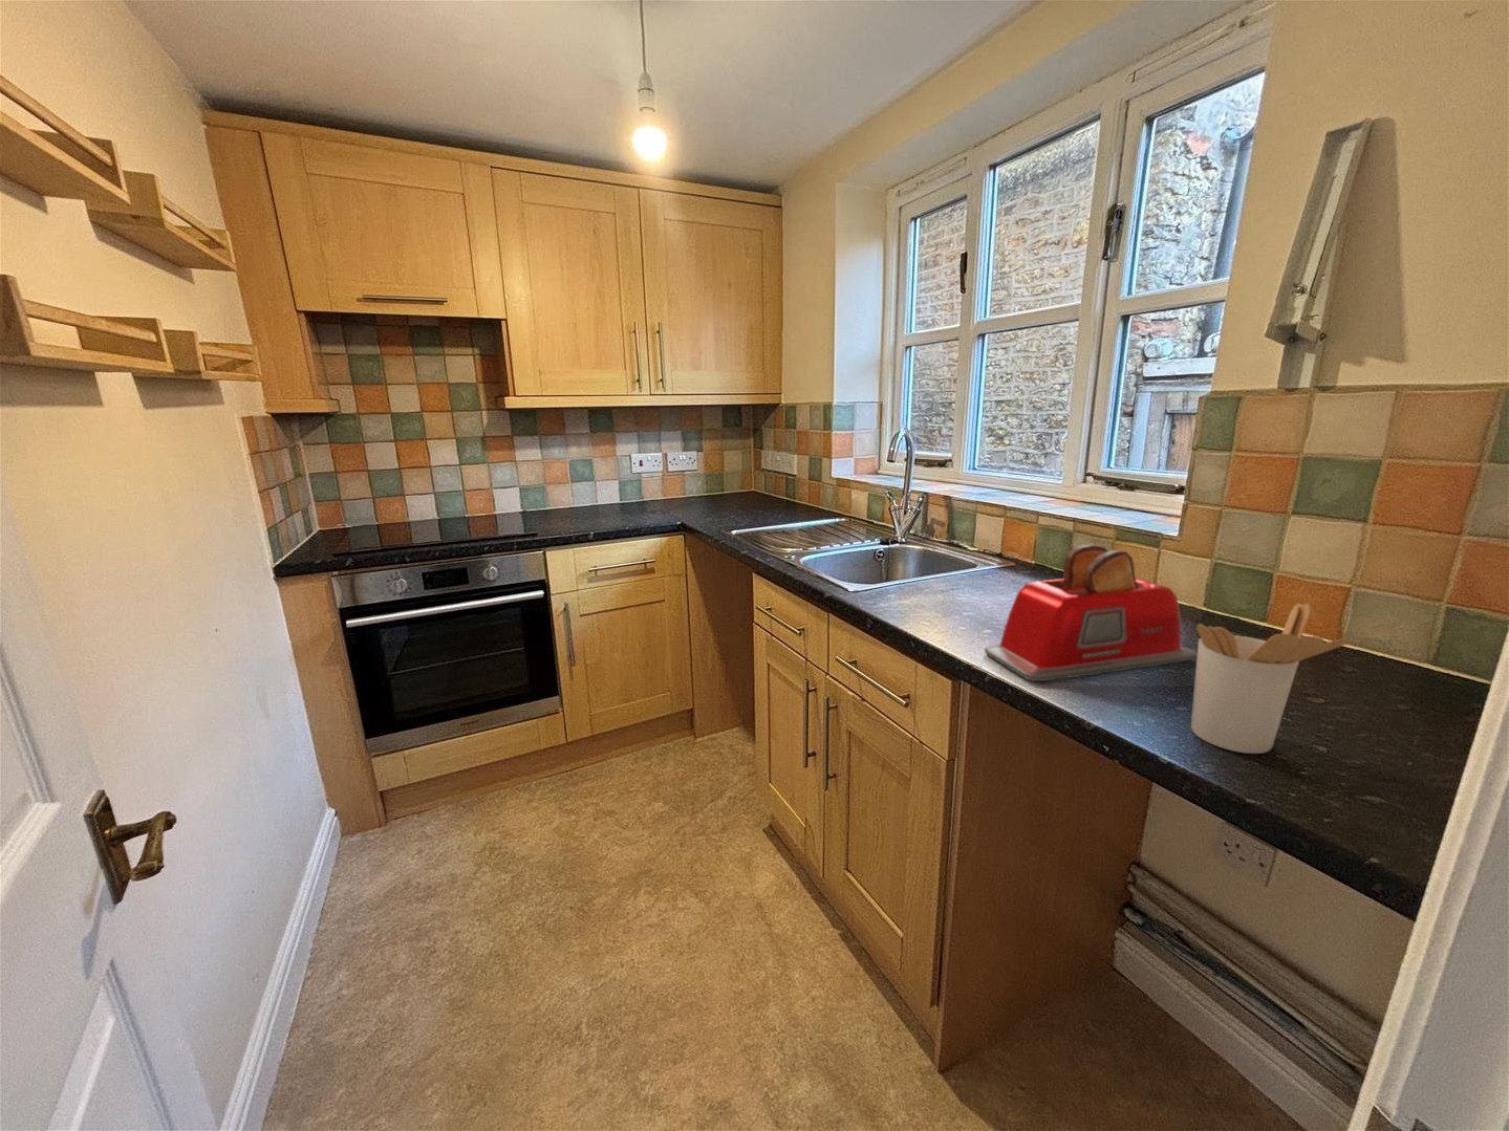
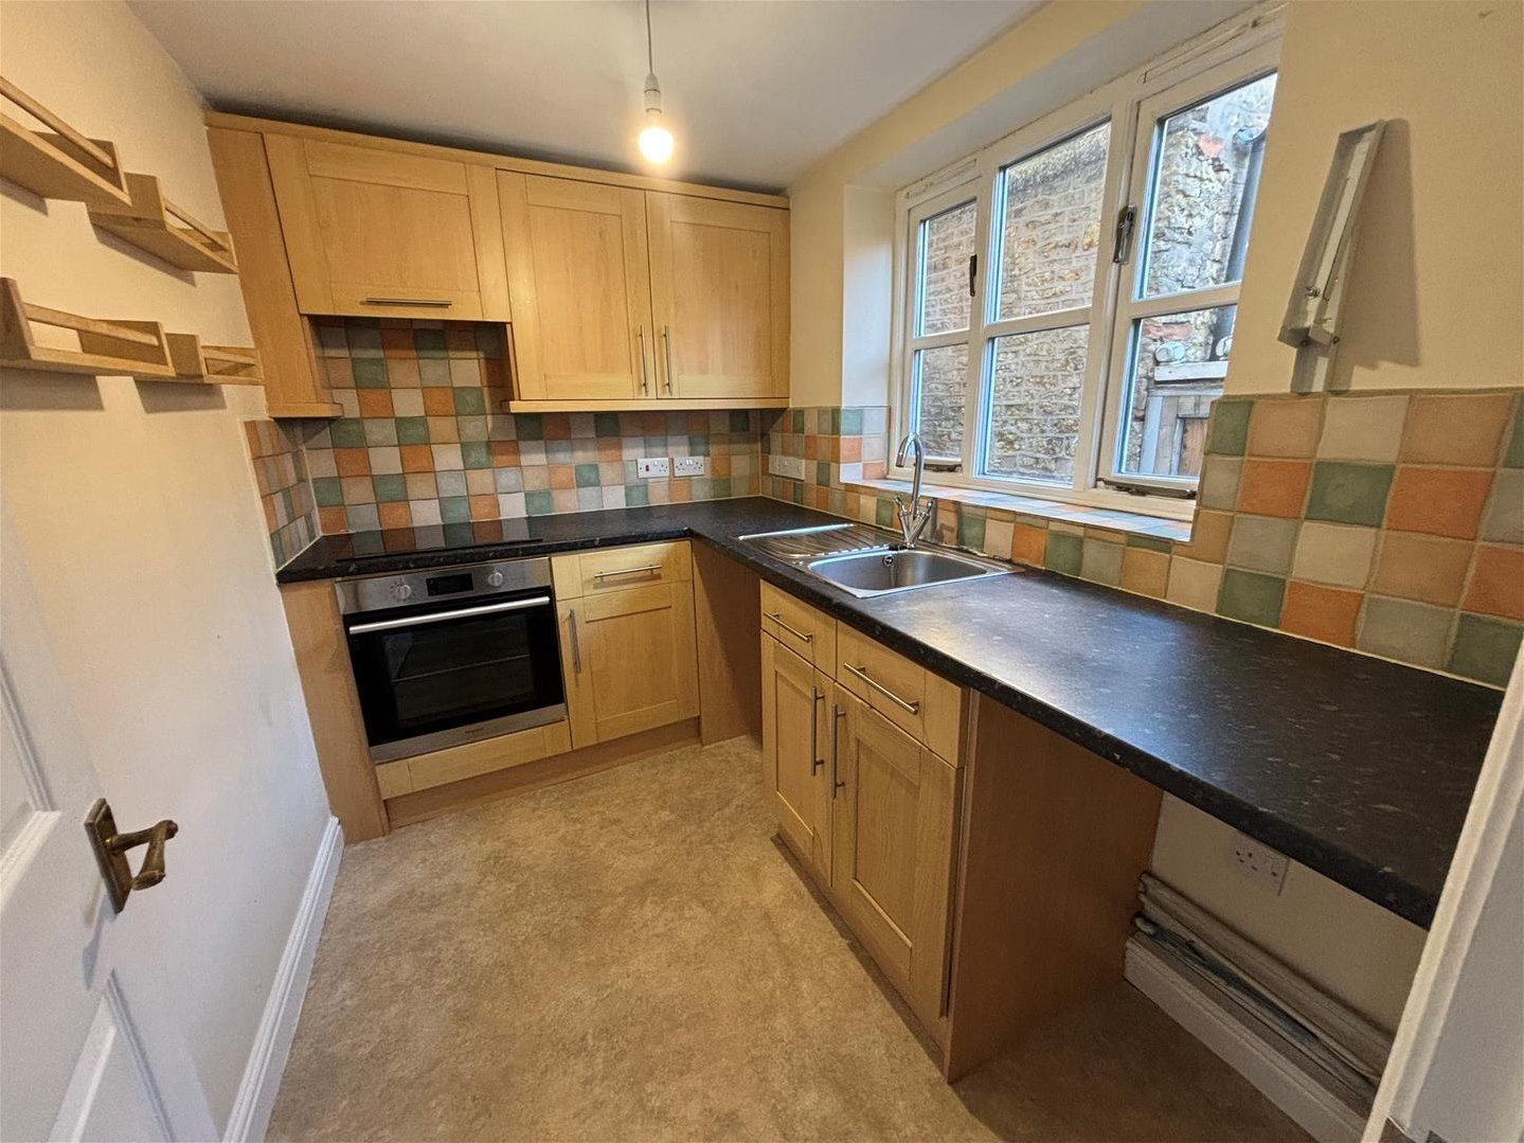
- toaster [984,543,1198,682]
- utensil holder [1191,602,1355,754]
